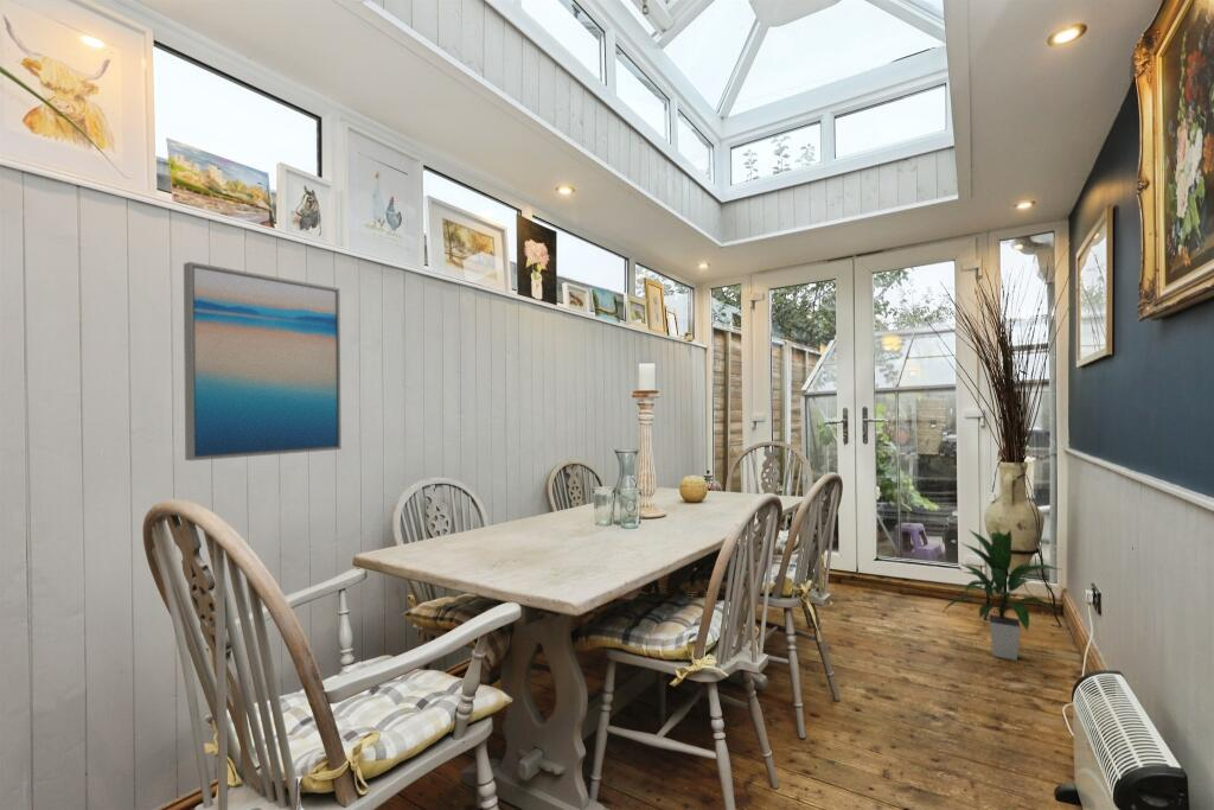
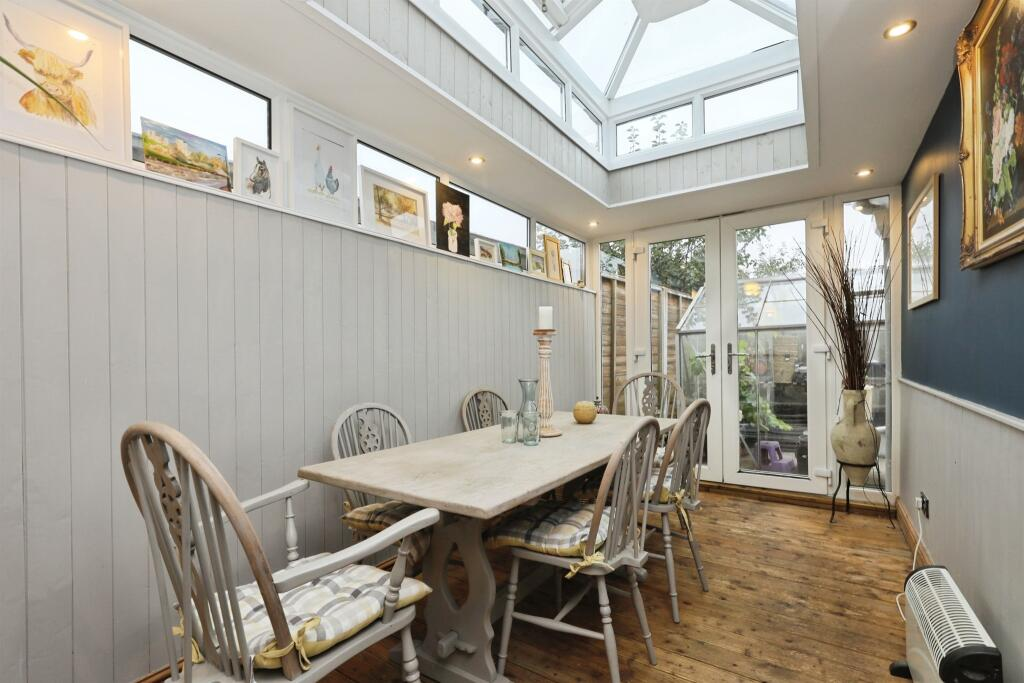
- wall art [183,261,343,461]
- indoor plant [941,528,1061,662]
